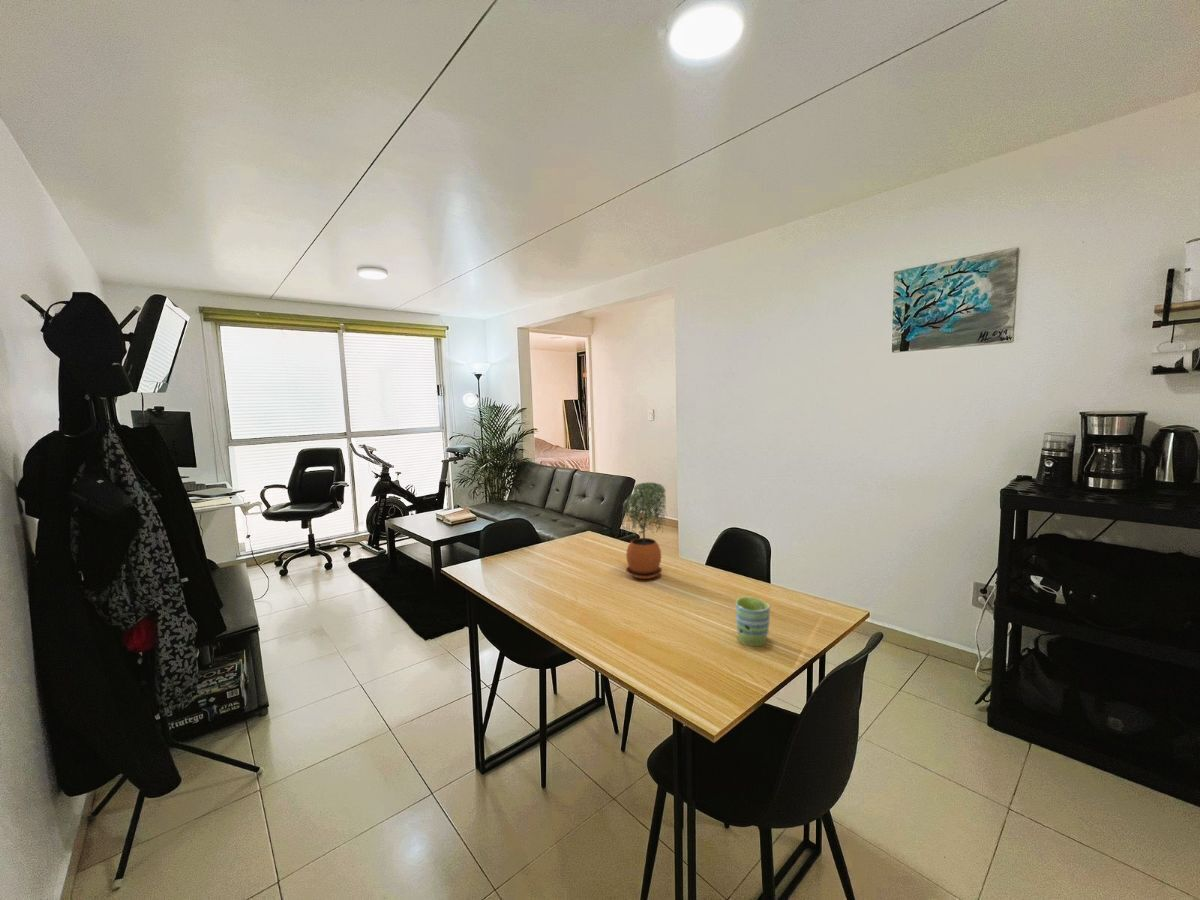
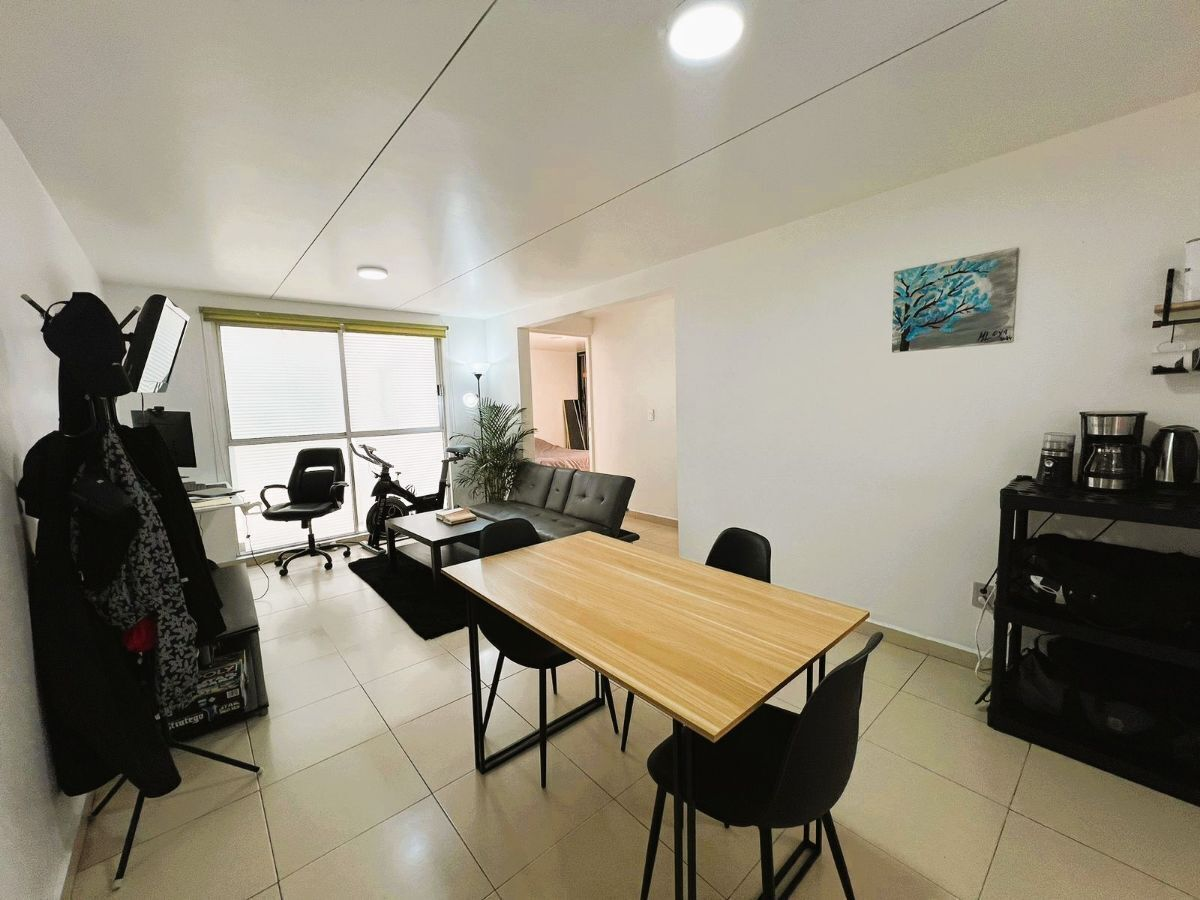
- potted plant [620,481,668,580]
- mug [735,595,771,647]
